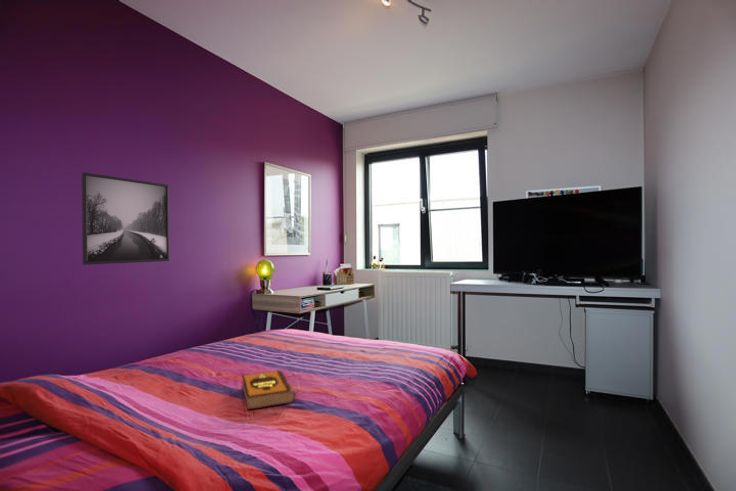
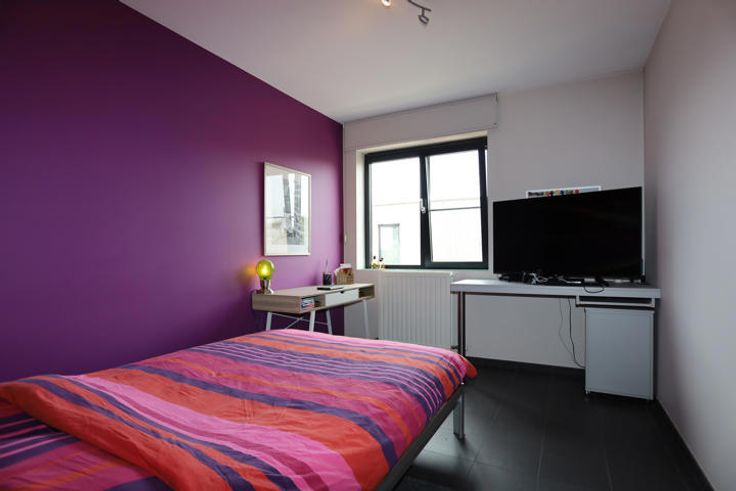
- hardback book [241,369,297,411]
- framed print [81,171,170,266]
